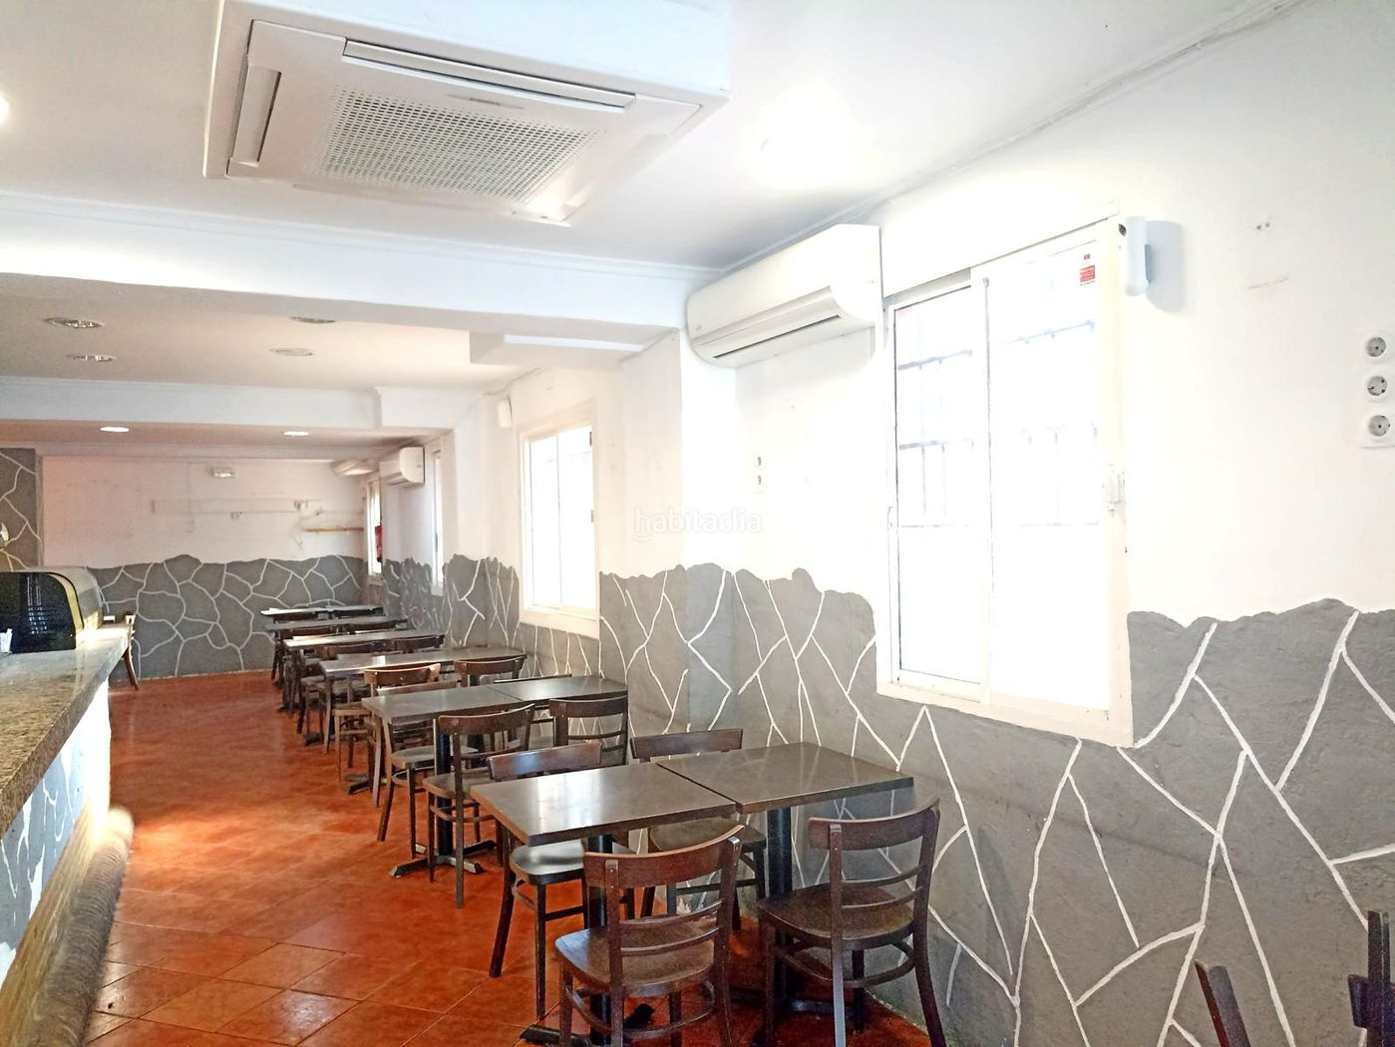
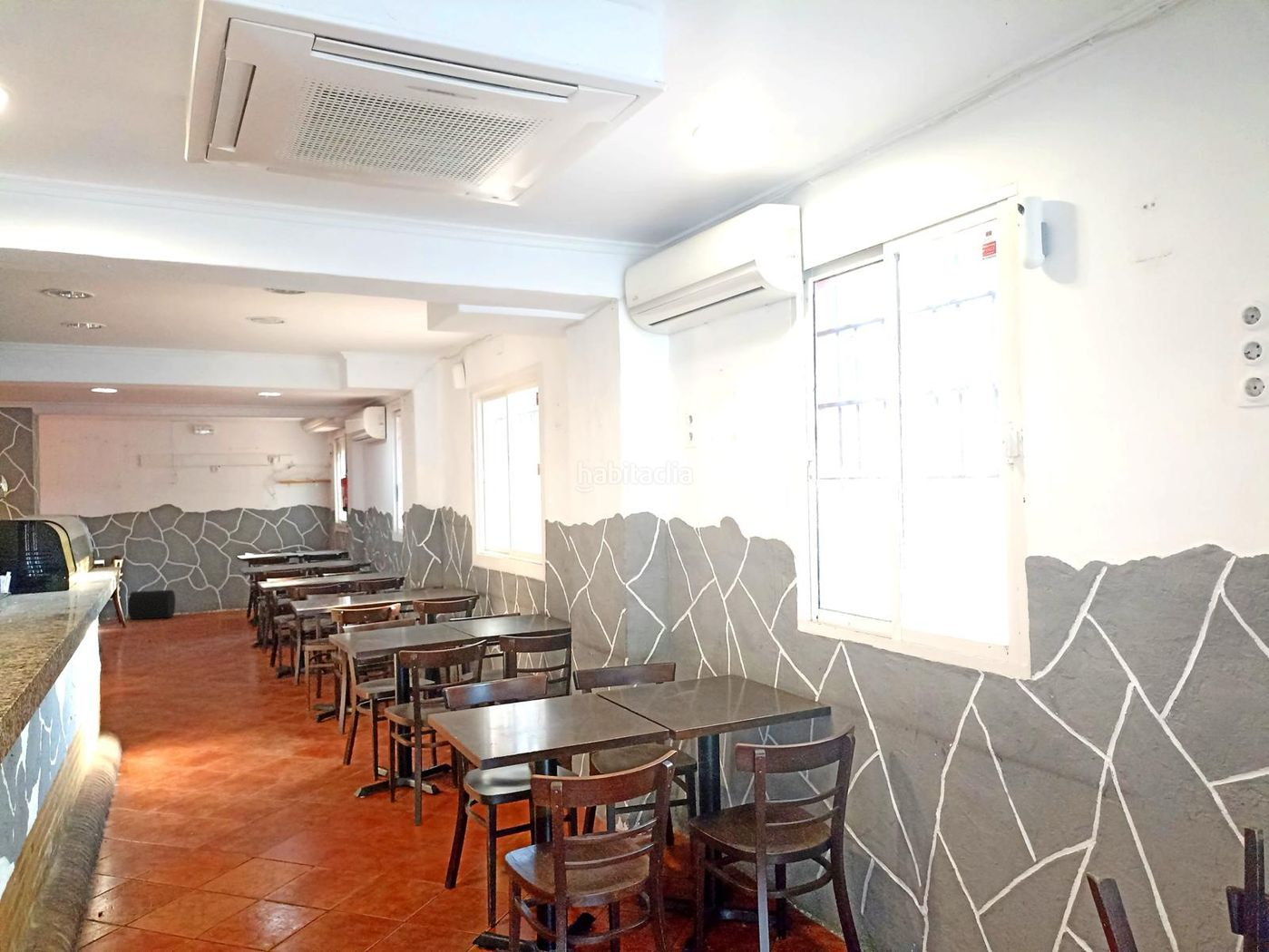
+ cylinder [127,589,176,620]
